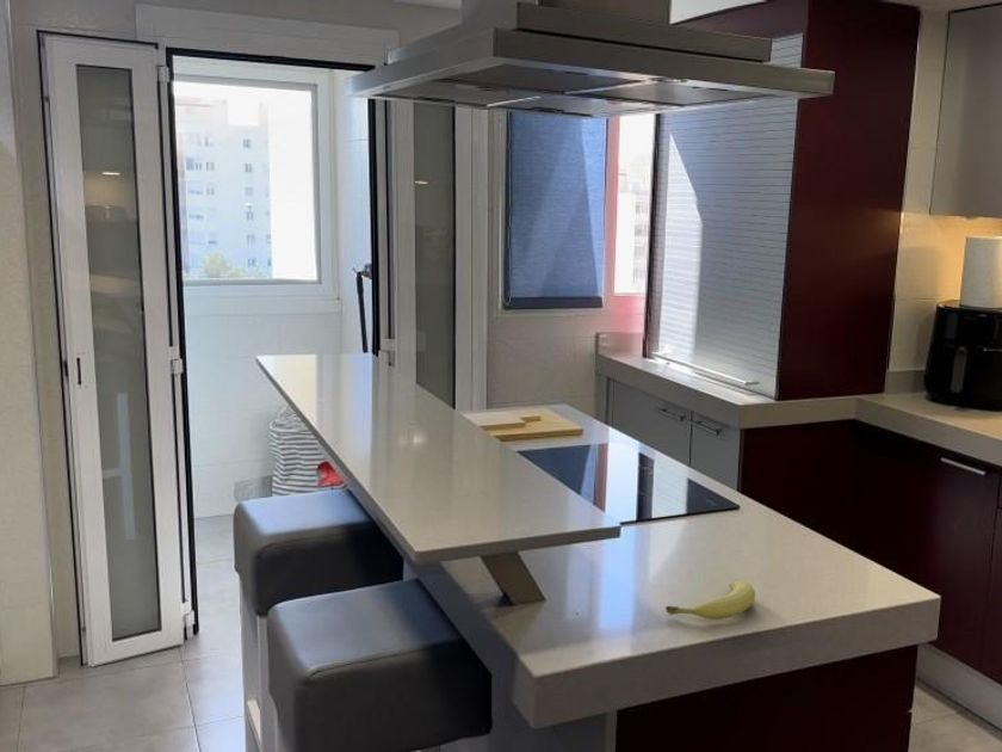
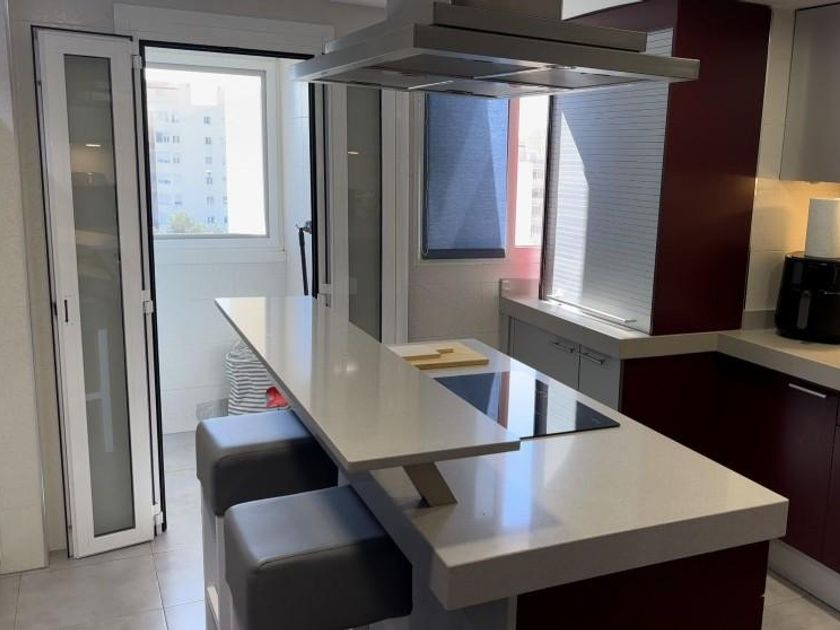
- fruit [664,579,756,621]
